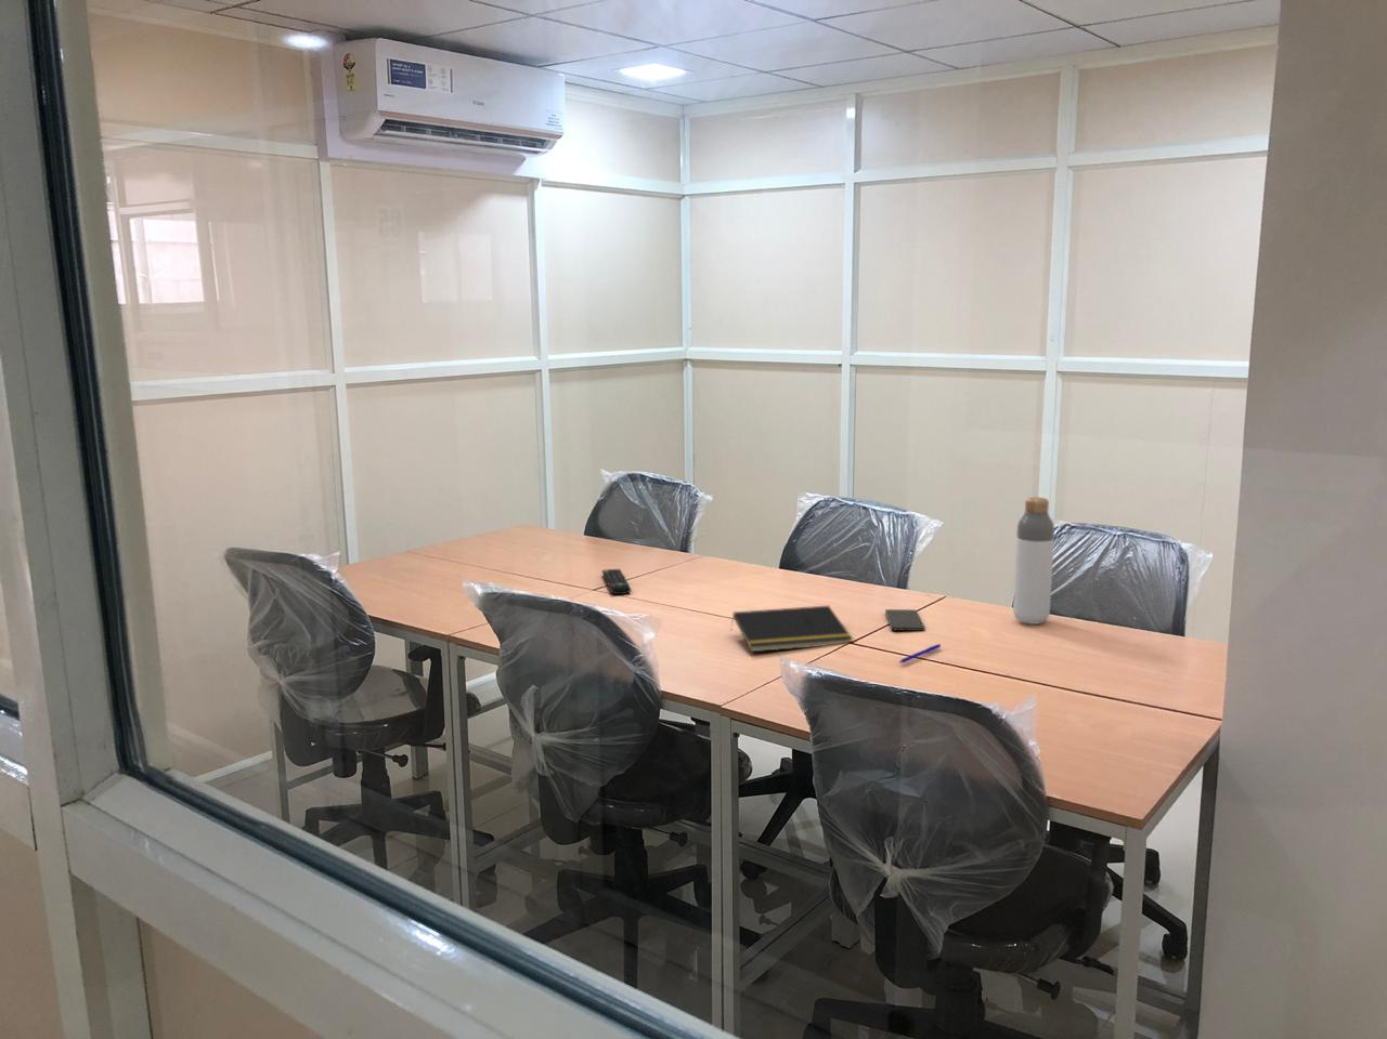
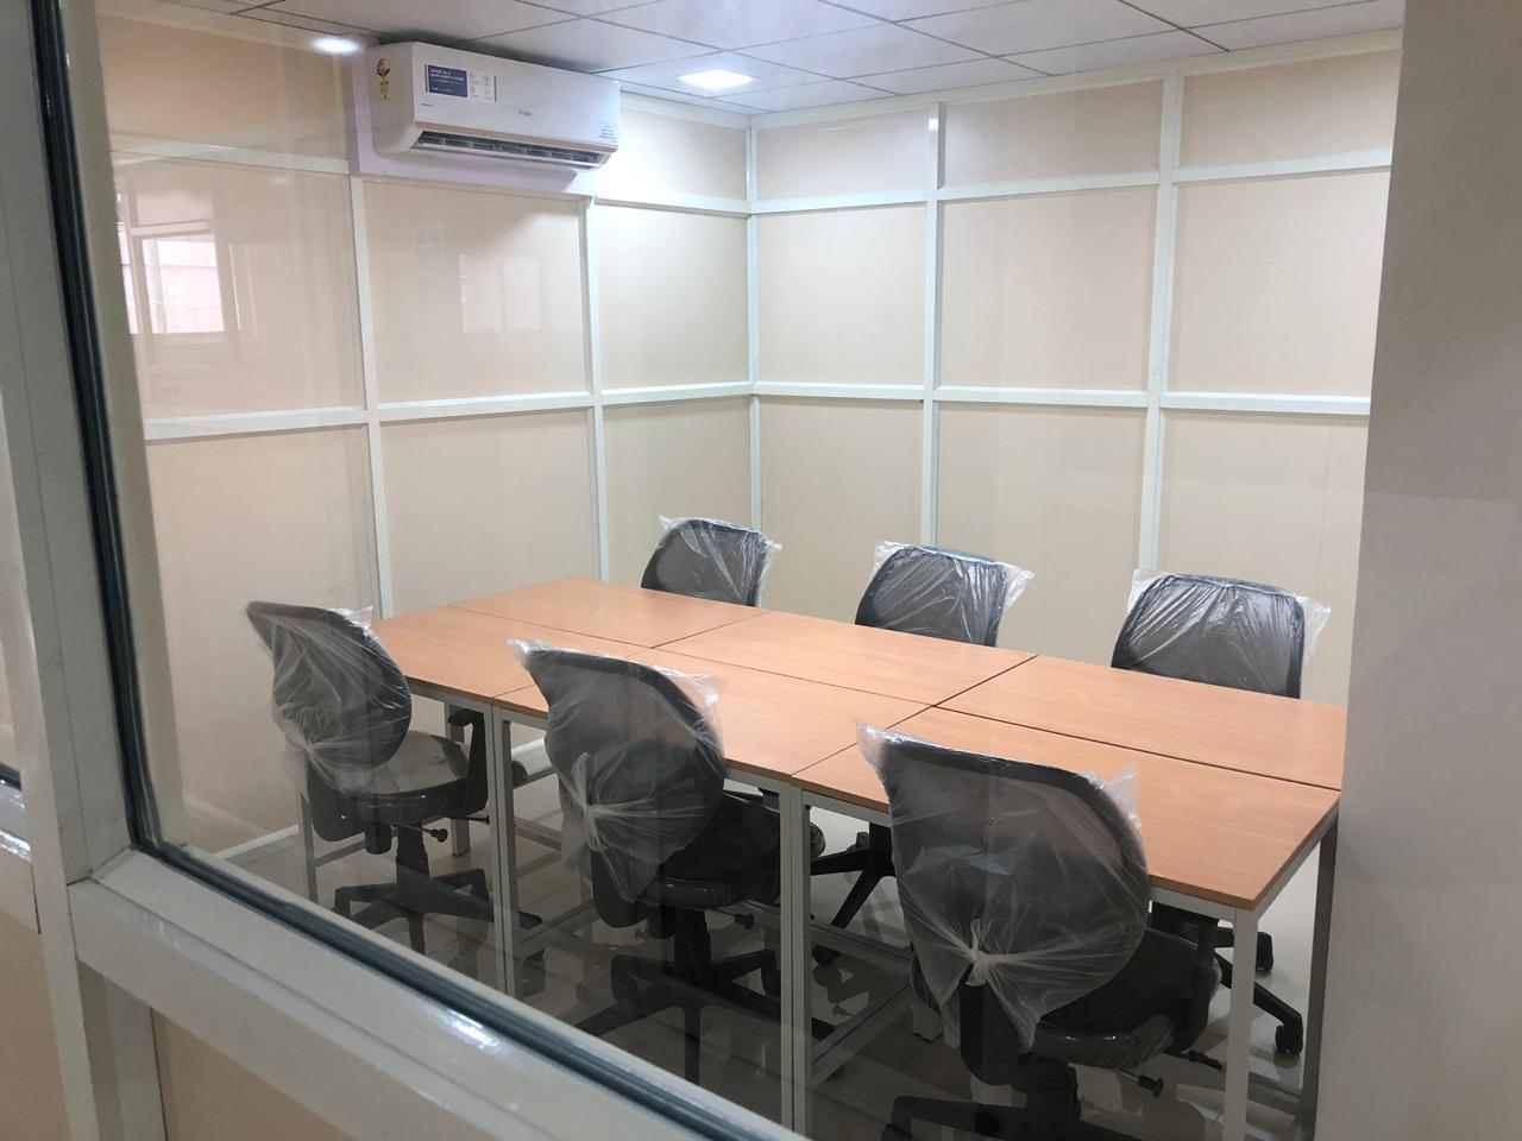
- pen [899,643,941,665]
- bottle [1012,495,1055,625]
- smartphone [885,608,925,632]
- notepad [730,605,854,653]
- remote control [602,569,631,595]
